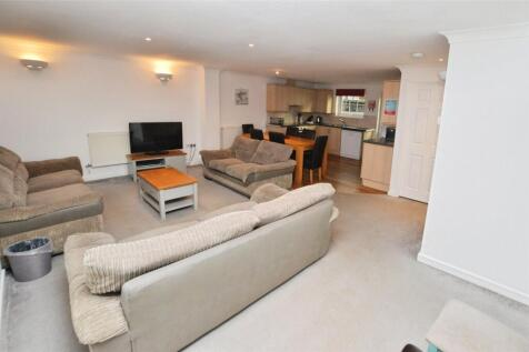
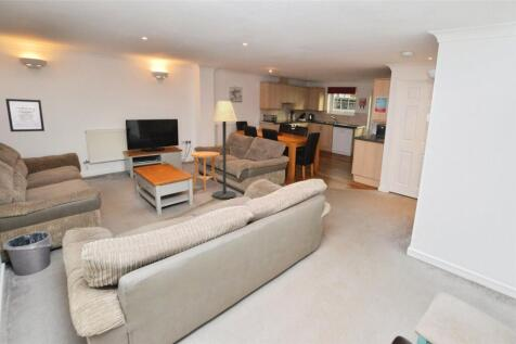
+ floor lamp [210,100,238,200]
+ side table [190,151,221,192]
+ wall art [4,98,46,132]
